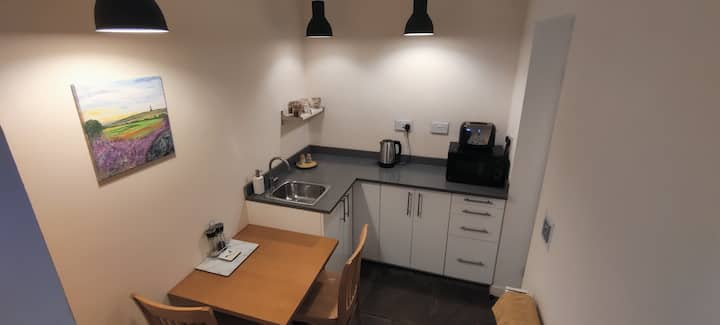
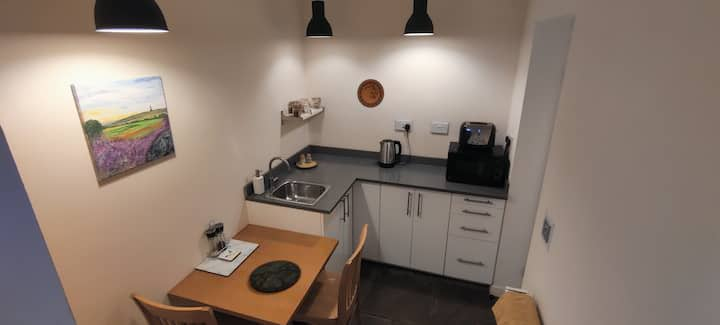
+ plate [248,259,302,293]
+ decorative plate [356,78,385,109]
